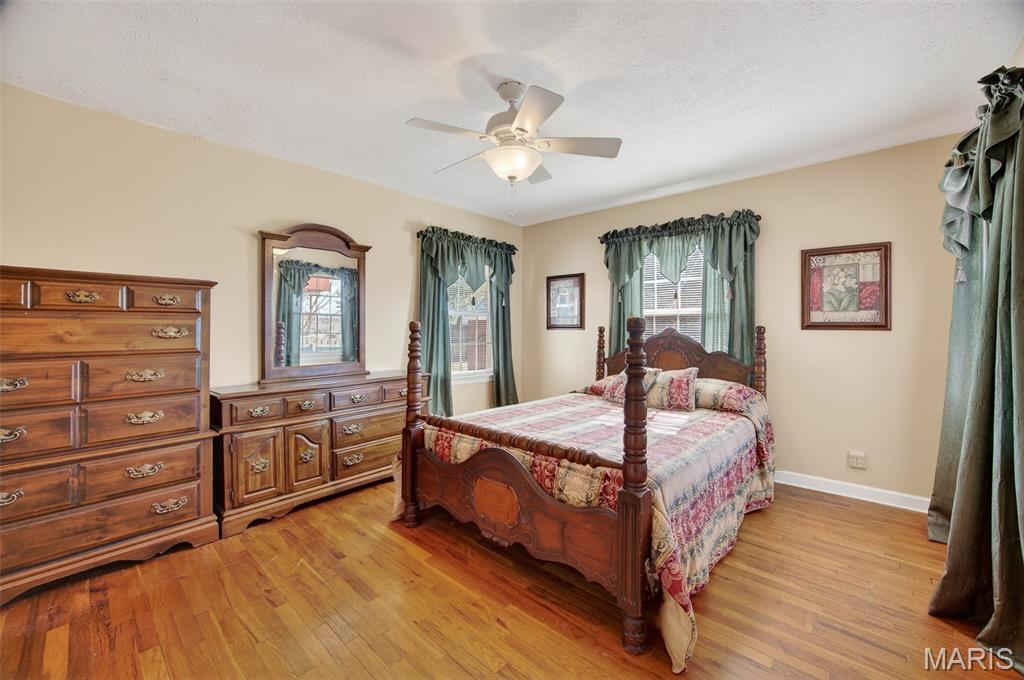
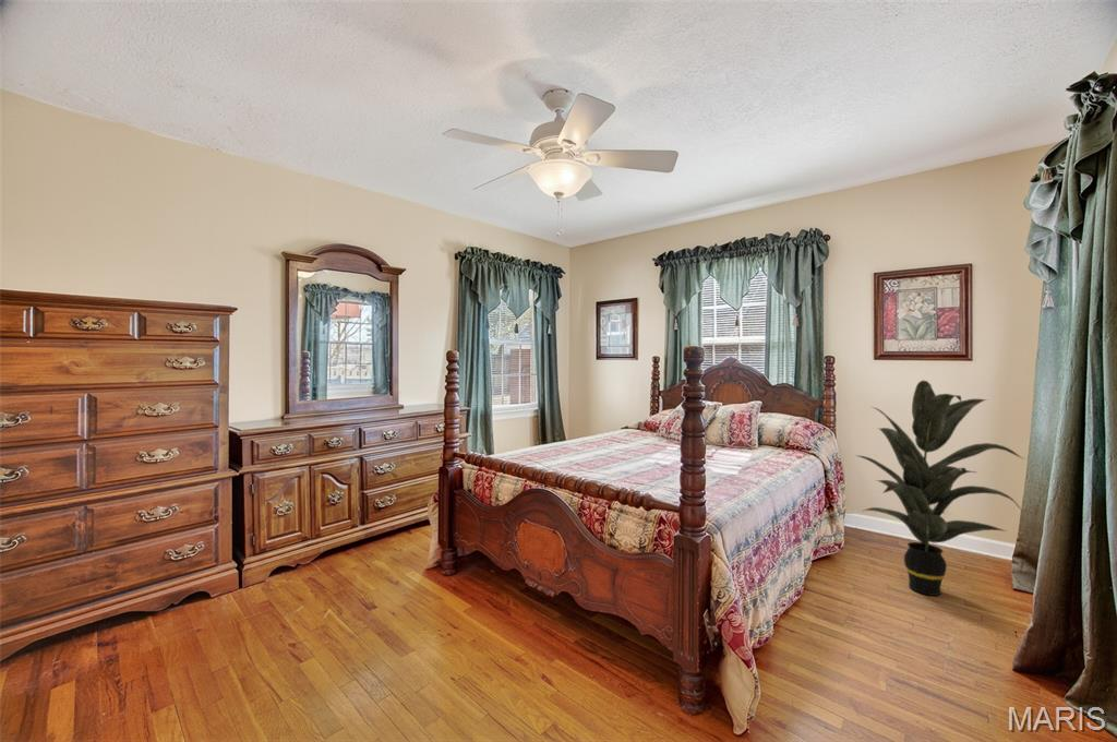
+ indoor plant [854,380,1025,597]
